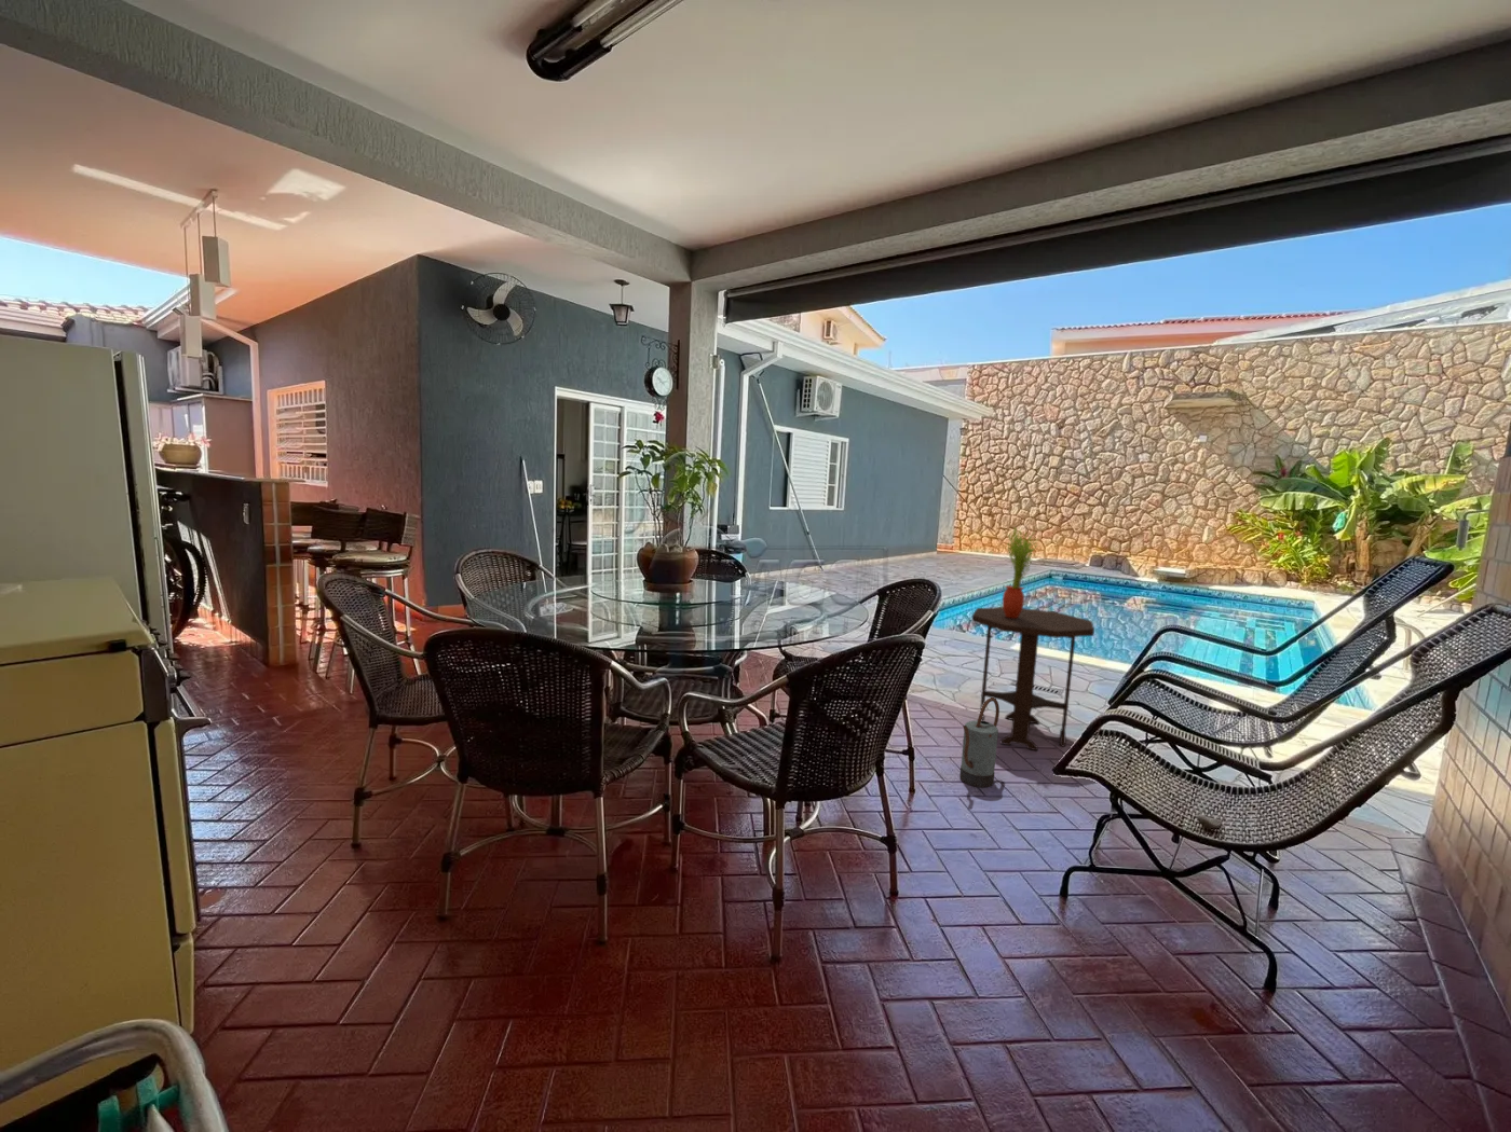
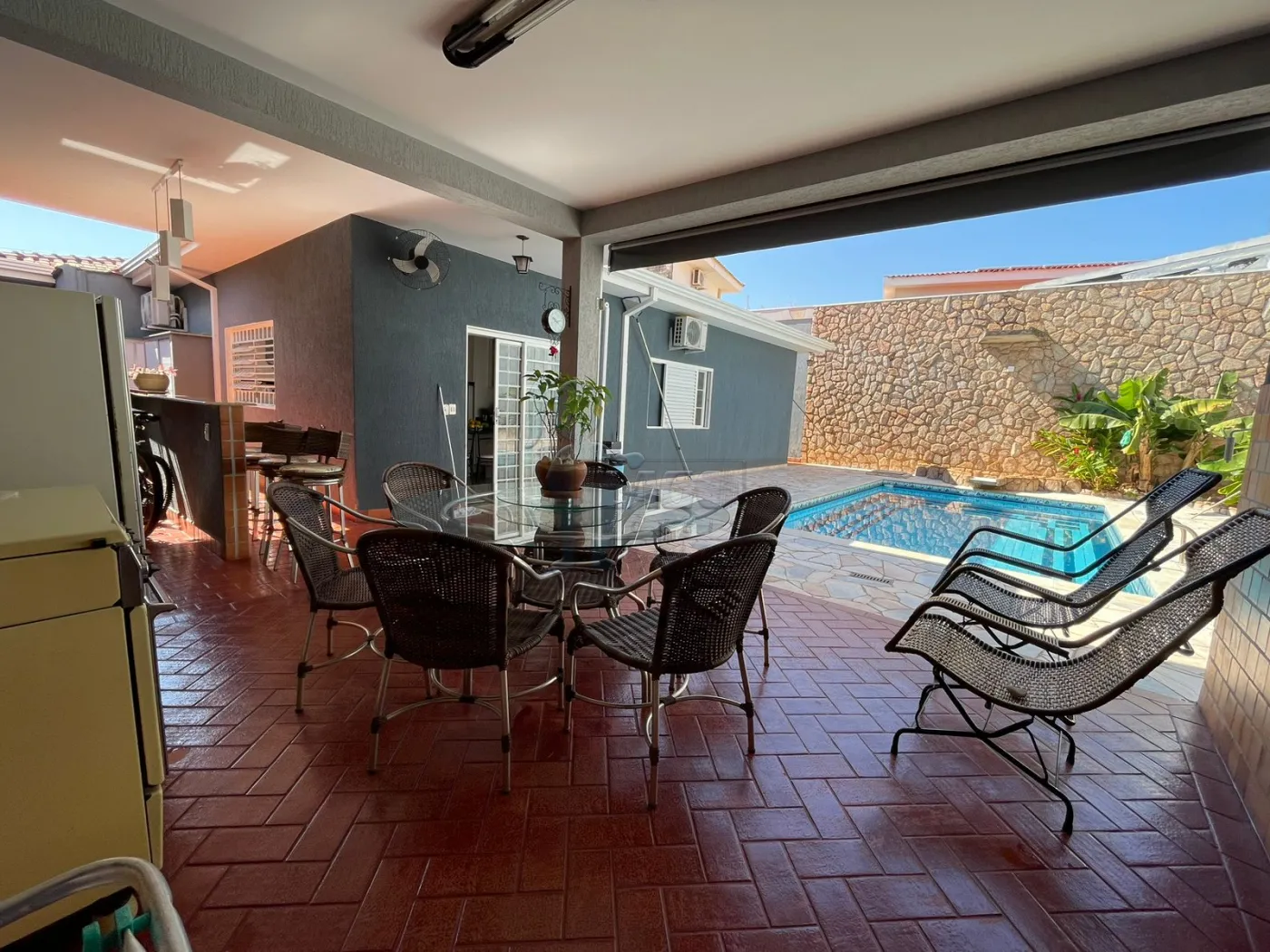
- side table [971,606,1096,751]
- watering can [959,698,1001,788]
- potted plant [1002,526,1040,618]
